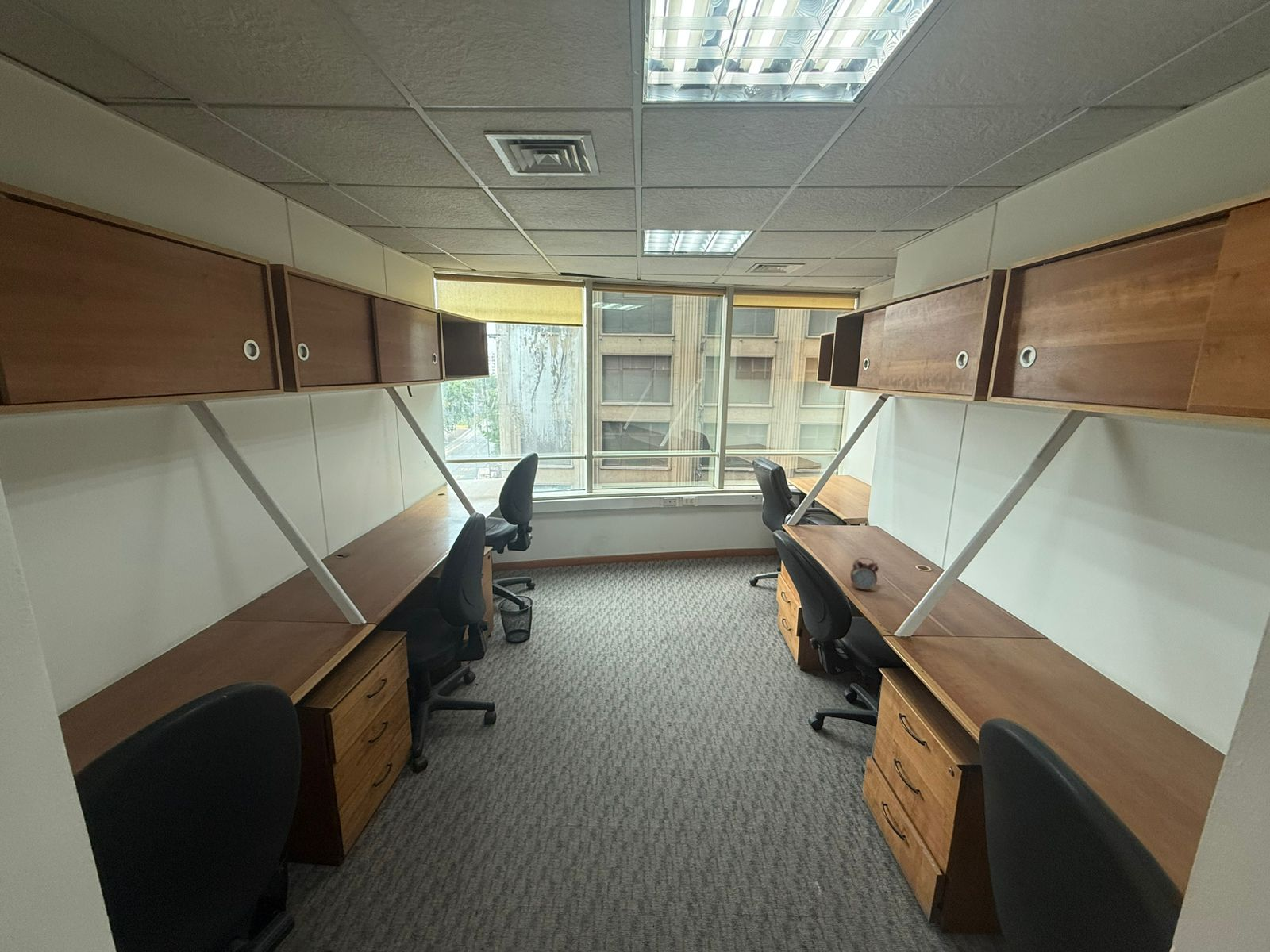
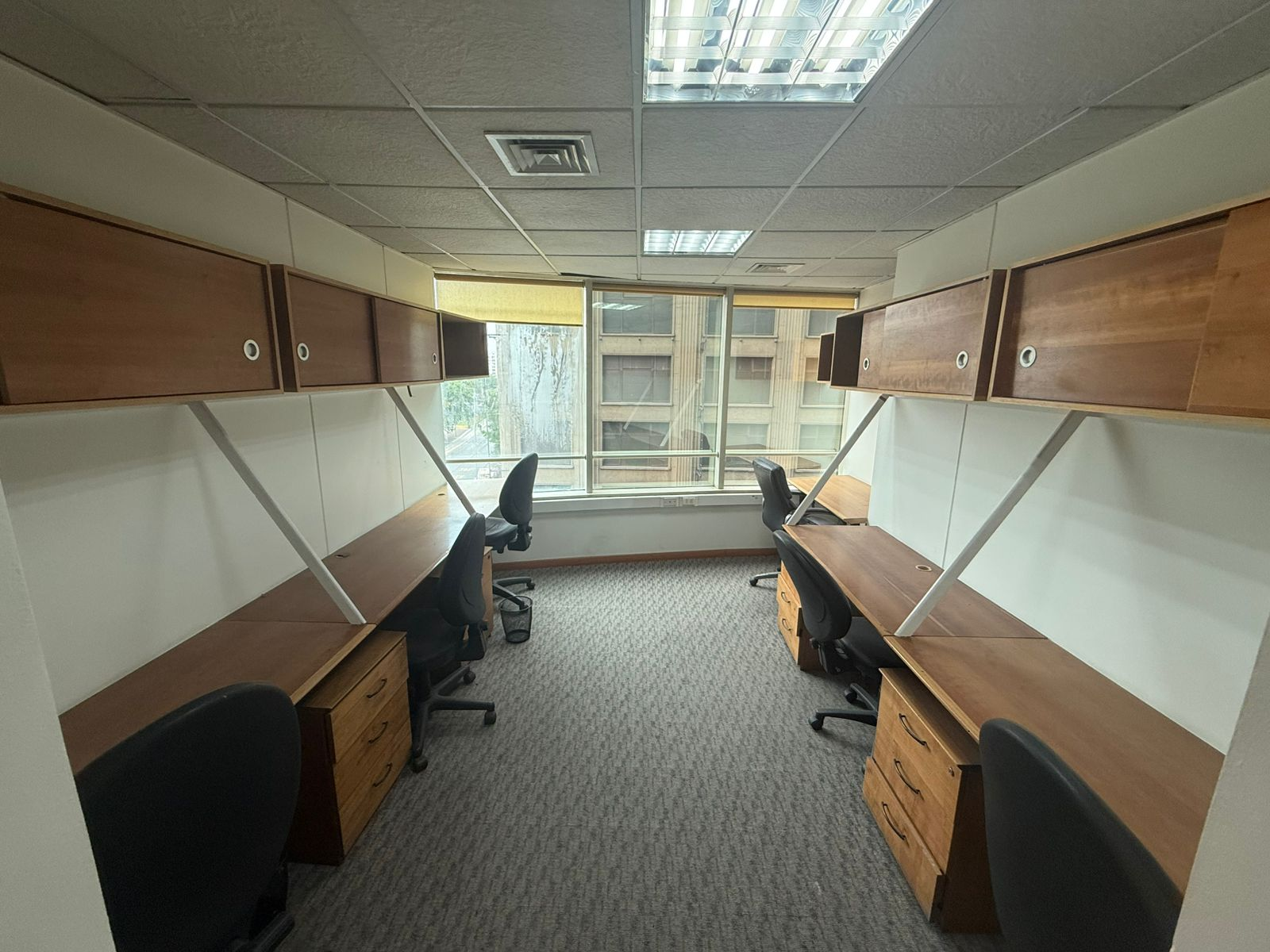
- alarm clock [849,557,879,593]
